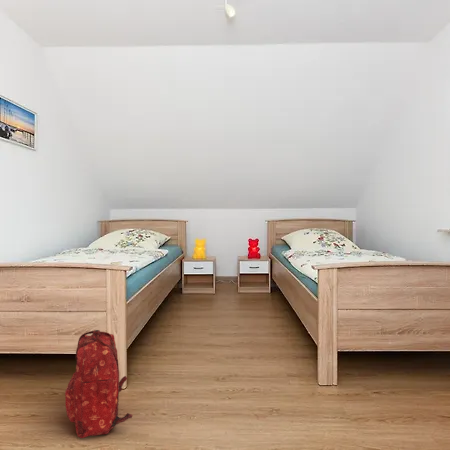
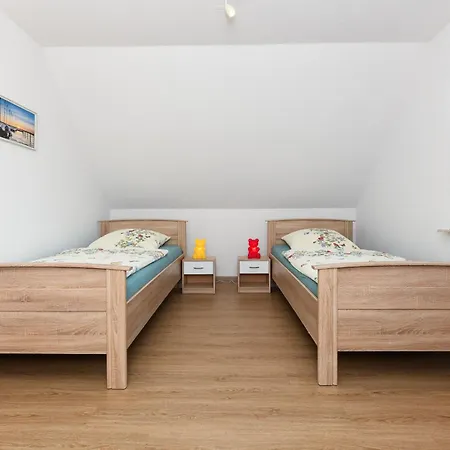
- backpack [64,329,133,439]
